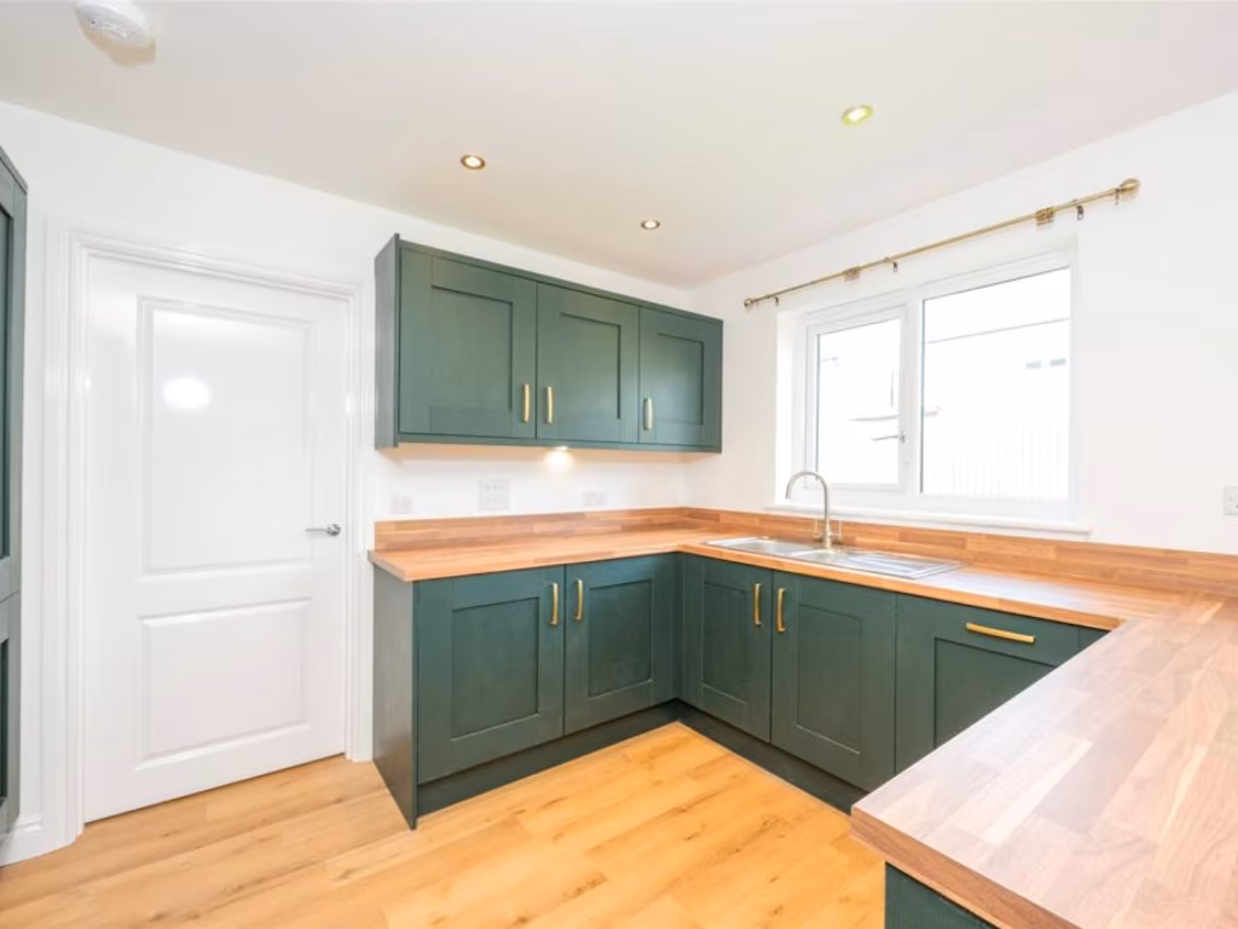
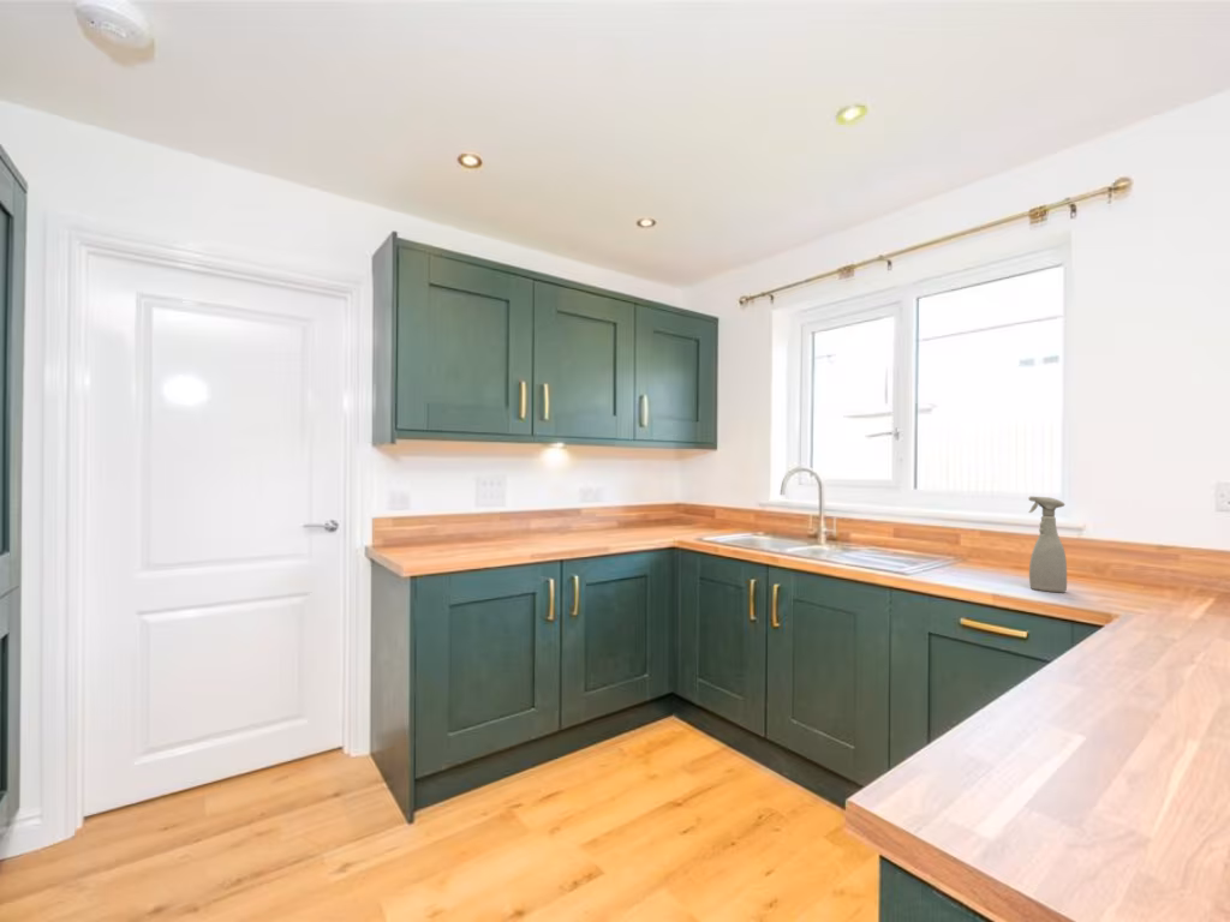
+ spray bottle [1027,496,1068,593]
